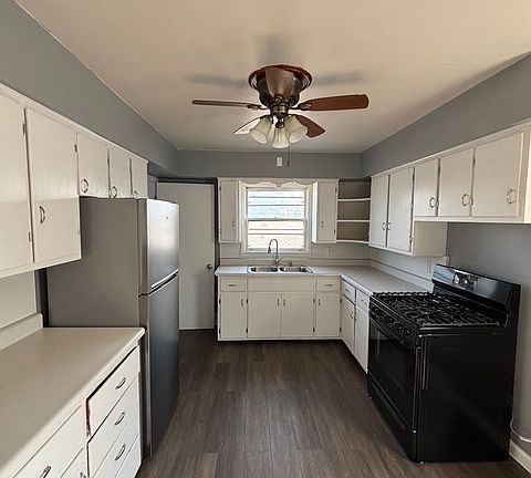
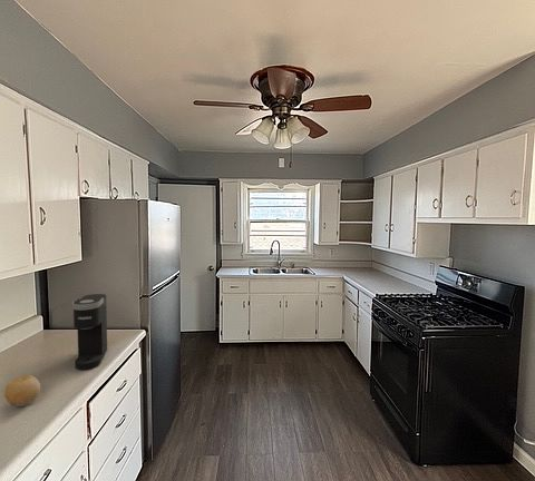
+ coffee maker [71,293,108,371]
+ fruit [3,374,41,408]
